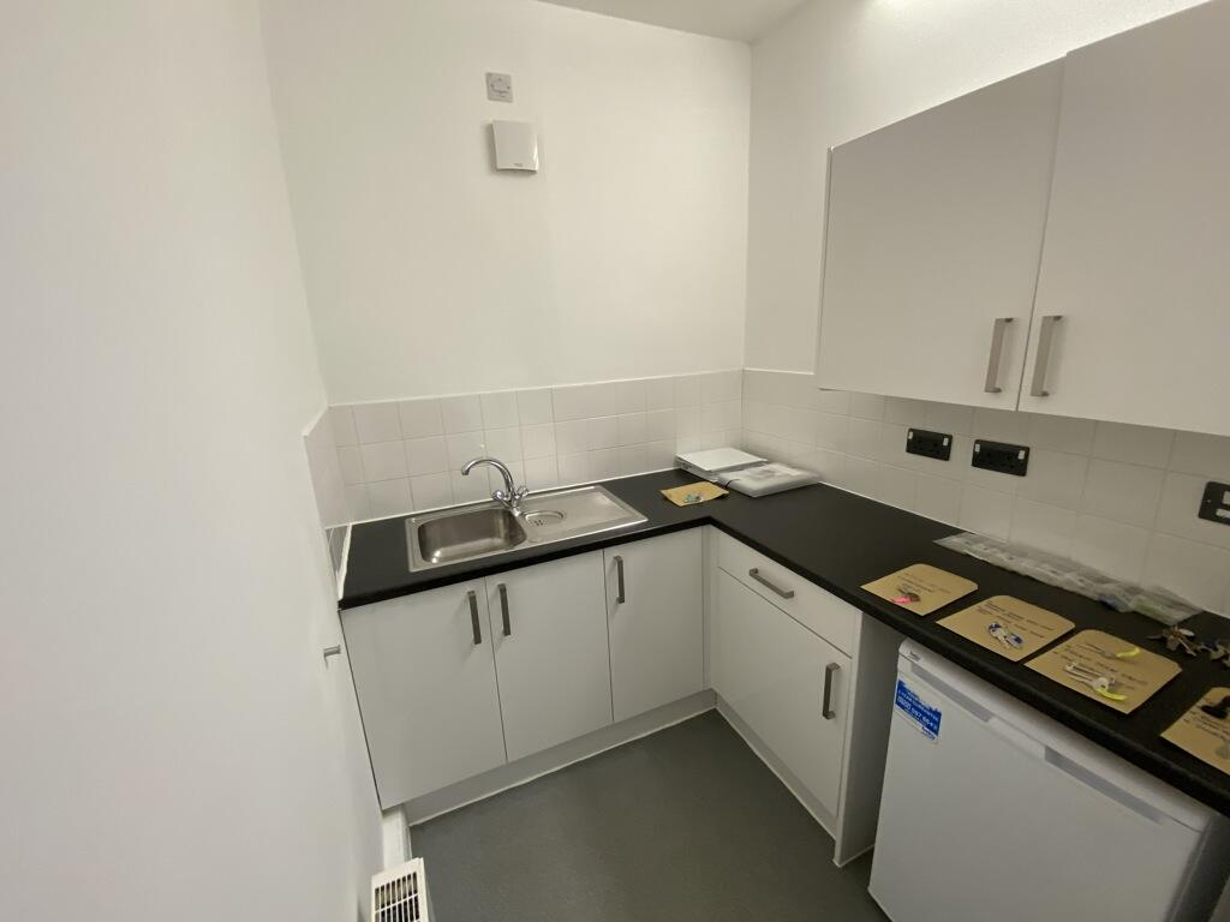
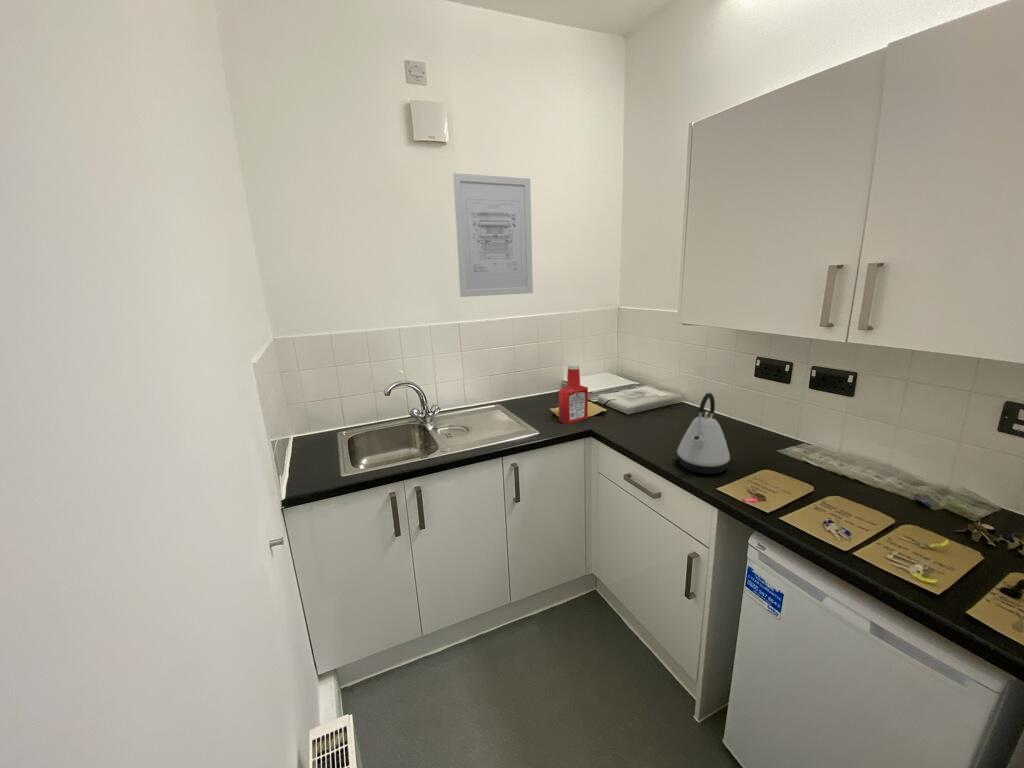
+ kettle [676,392,731,475]
+ soap bottle [558,362,589,424]
+ wall art [452,172,534,298]
